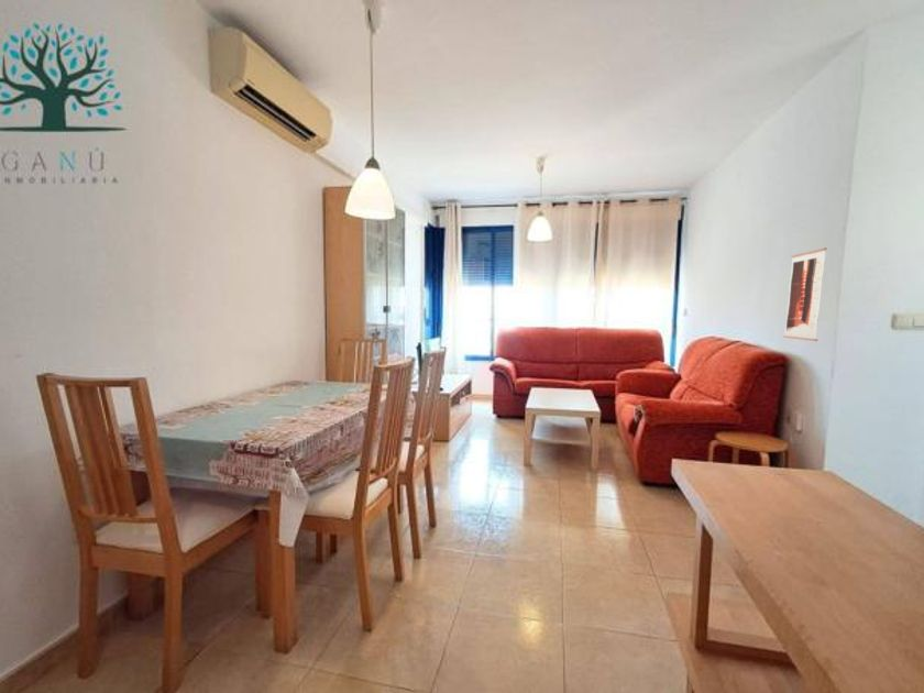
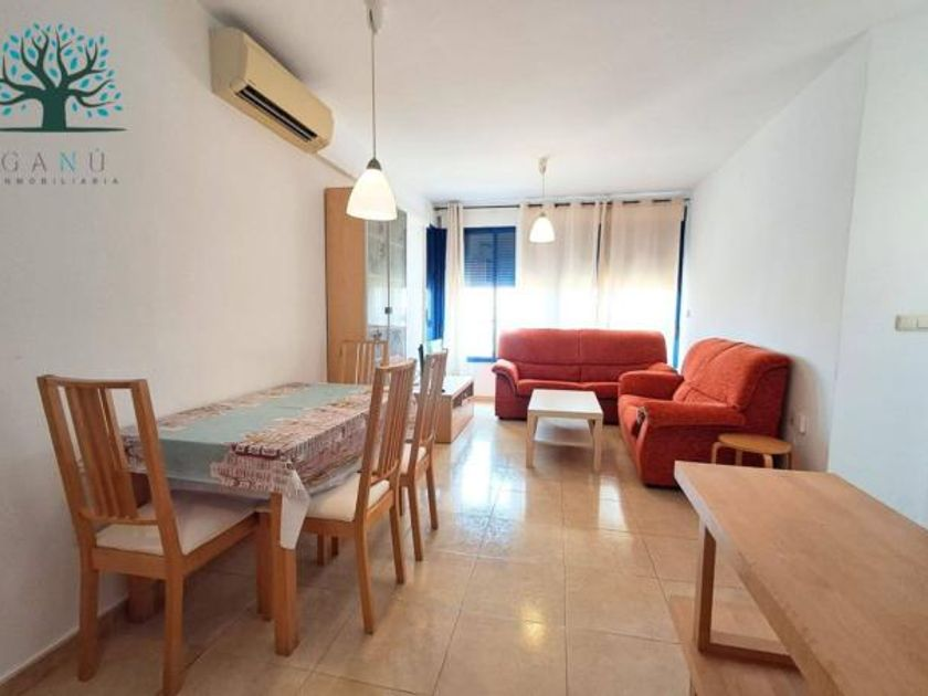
- wall art [783,246,828,342]
